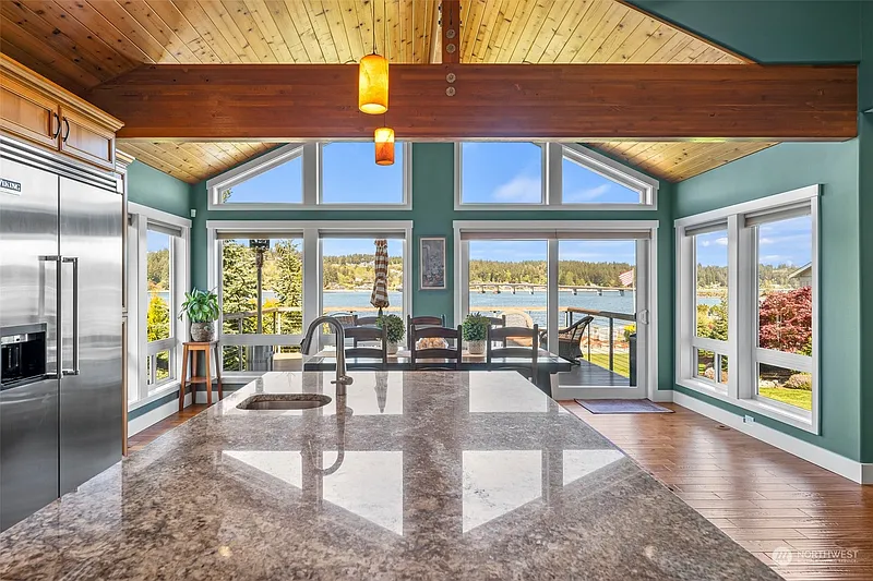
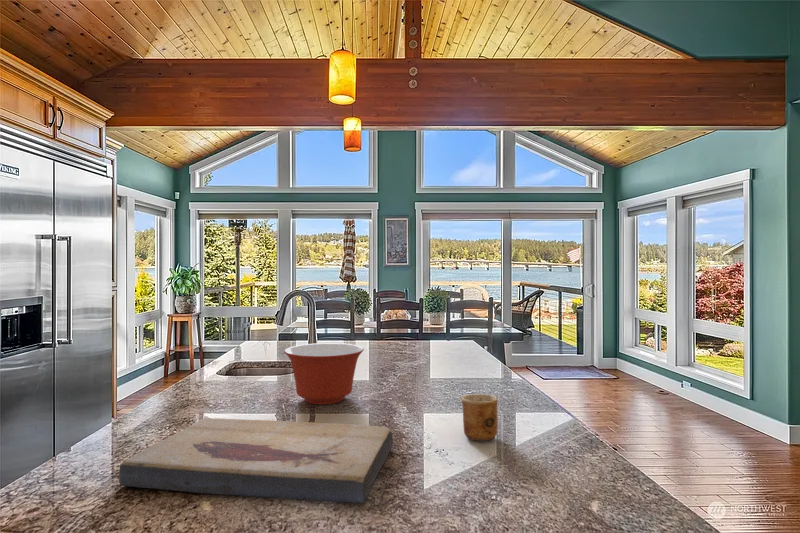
+ fish fossil [118,417,394,504]
+ cup [460,393,499,442]
+ mixing bowl [283,342,365,405]
